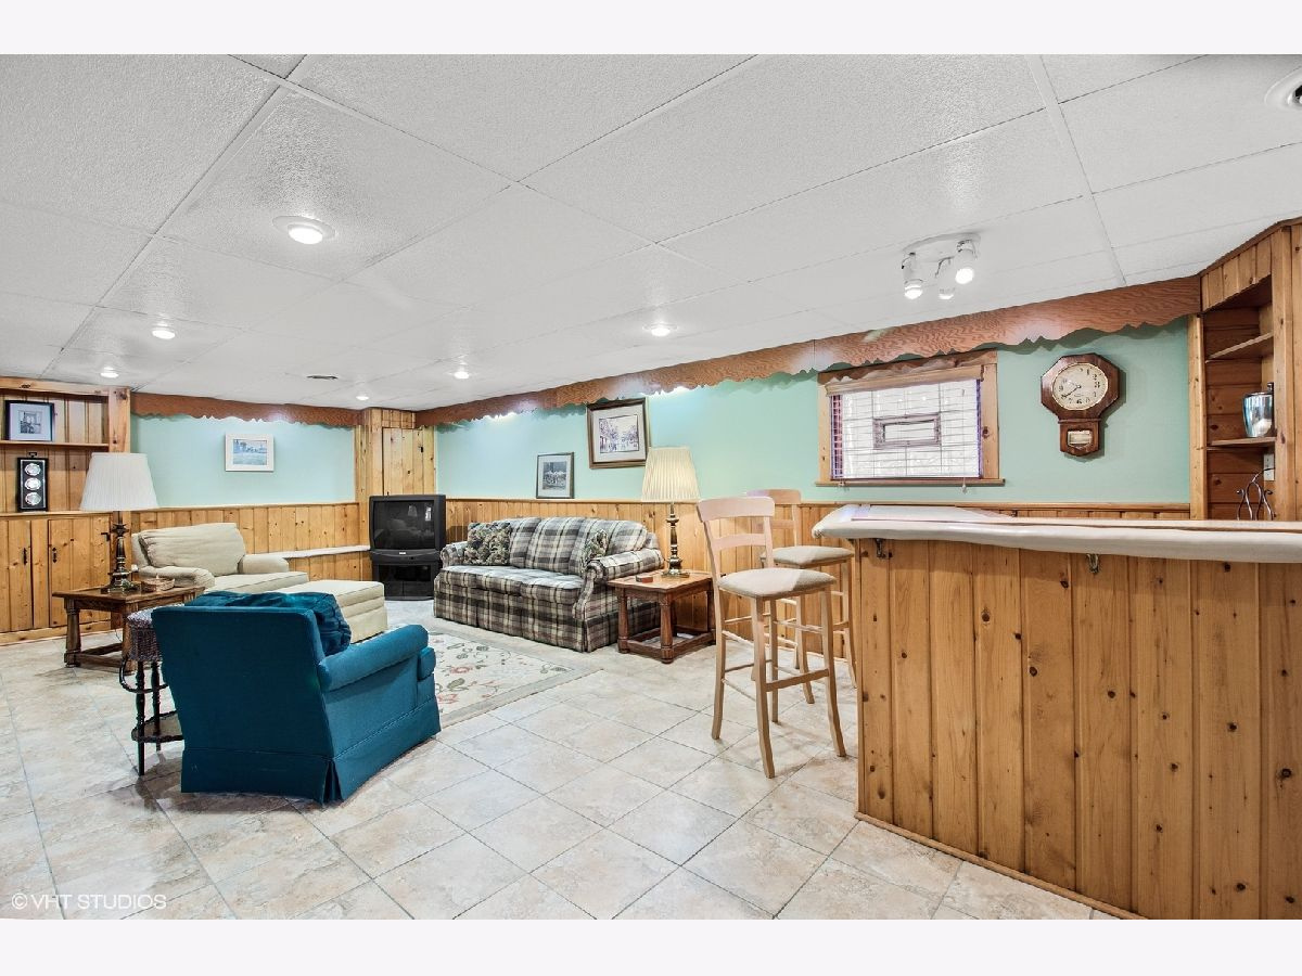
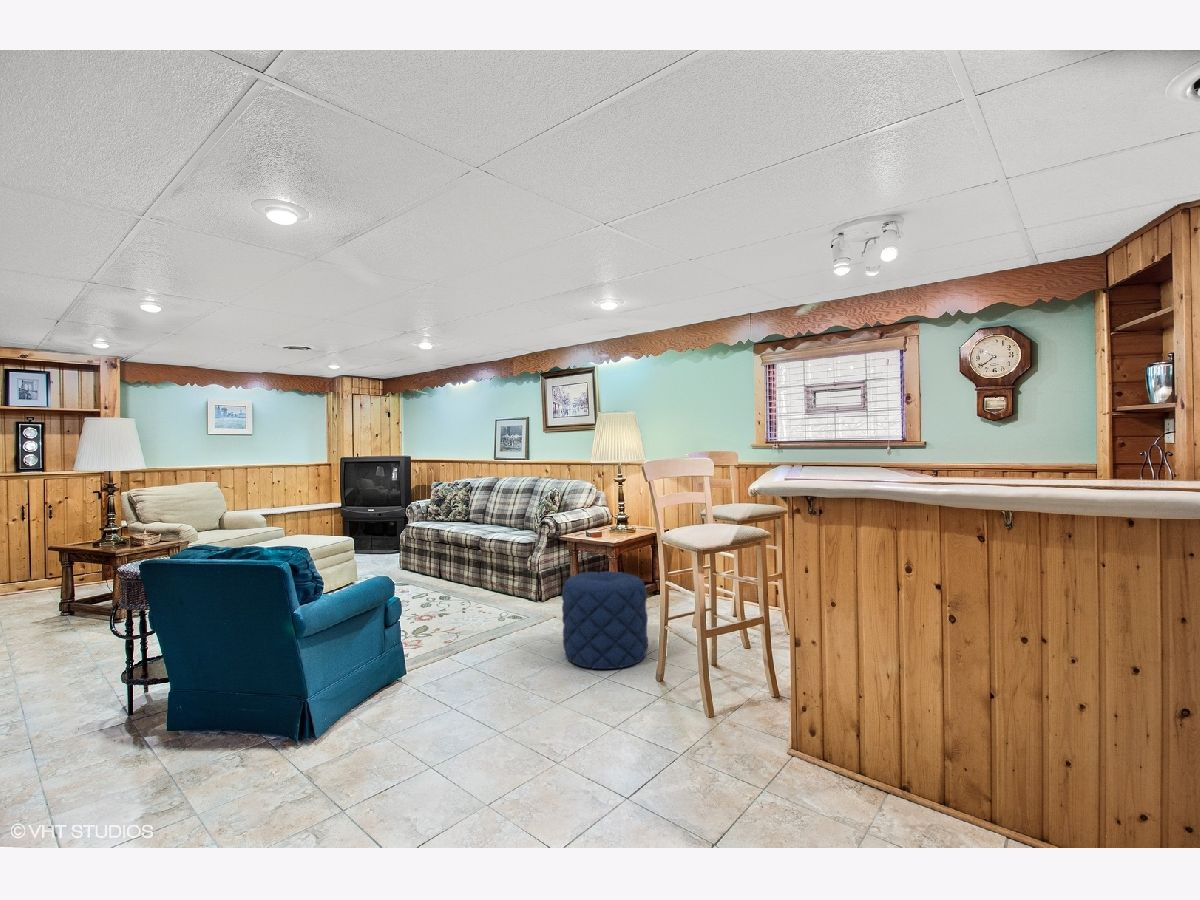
+ pouf [561,570,649,670]
